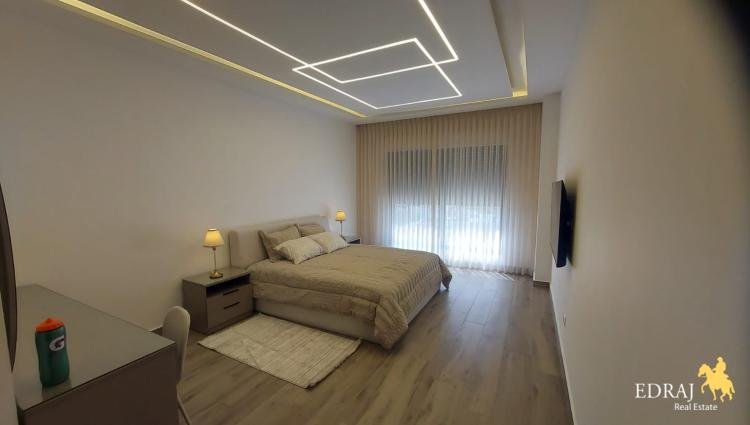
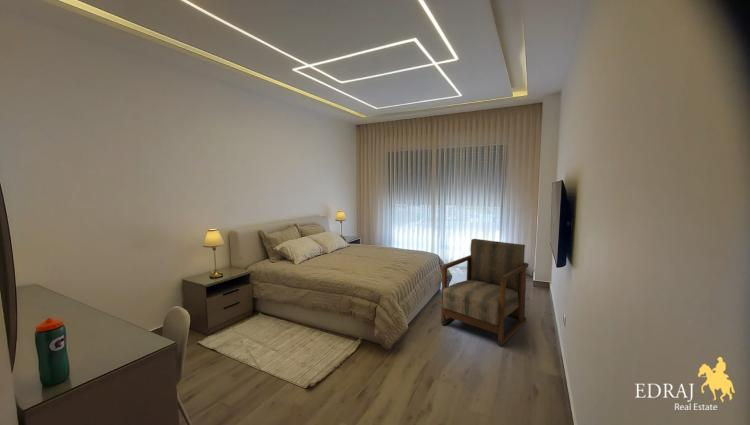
+ armchair [440,238,530,347]
